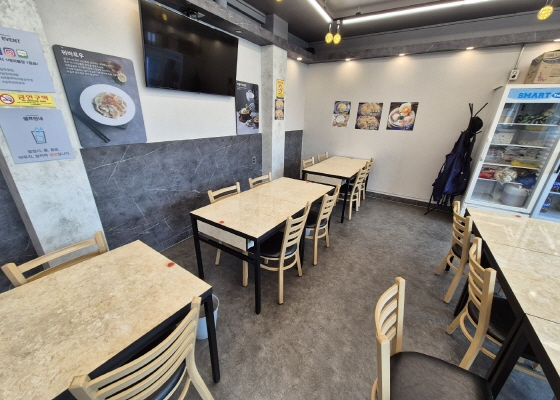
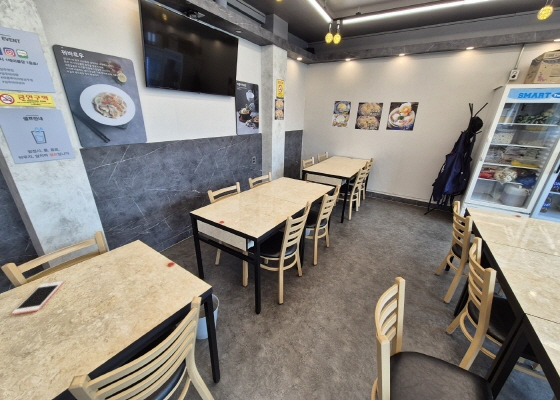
+ cell phone [11,280,64,315]
